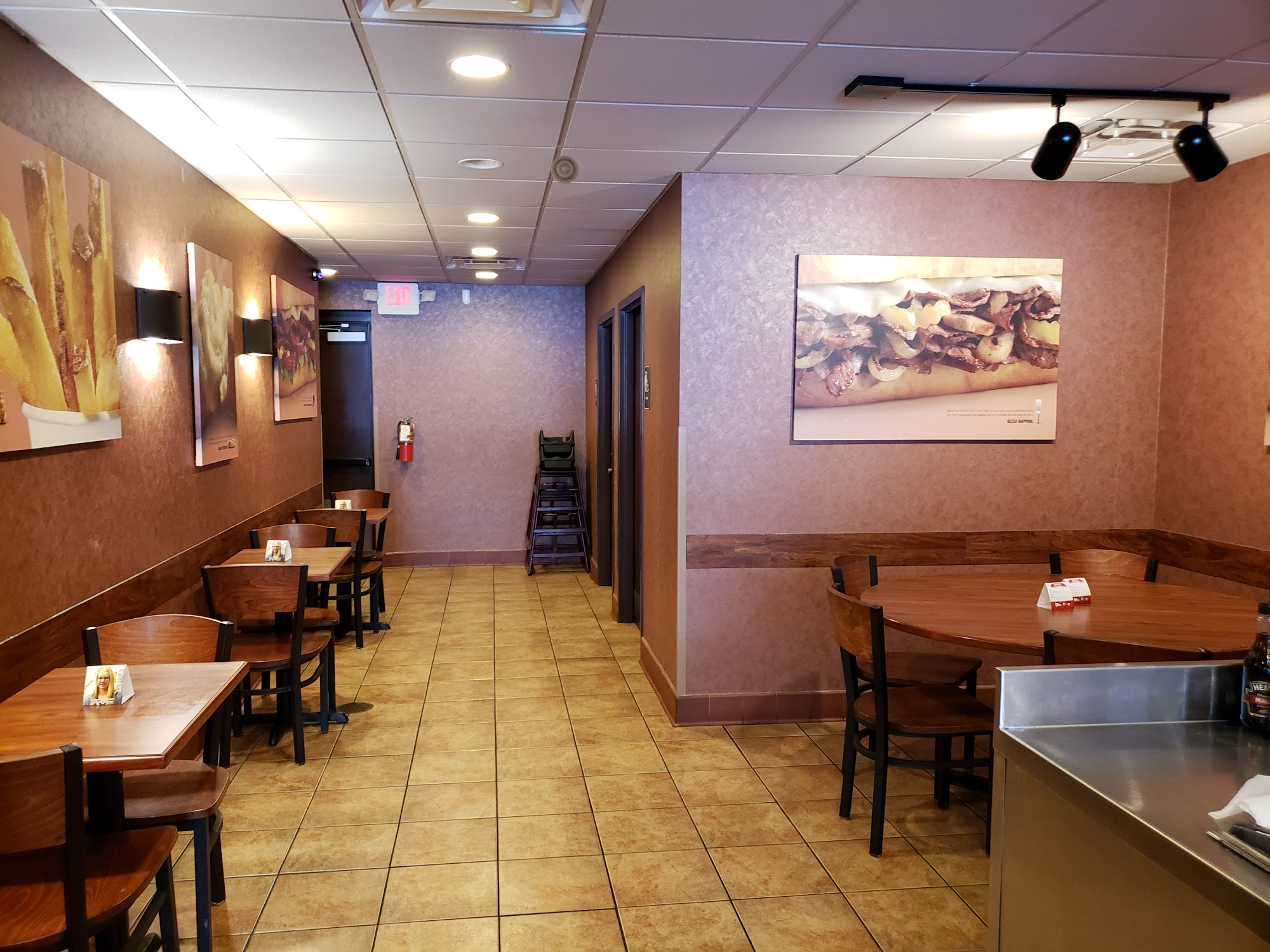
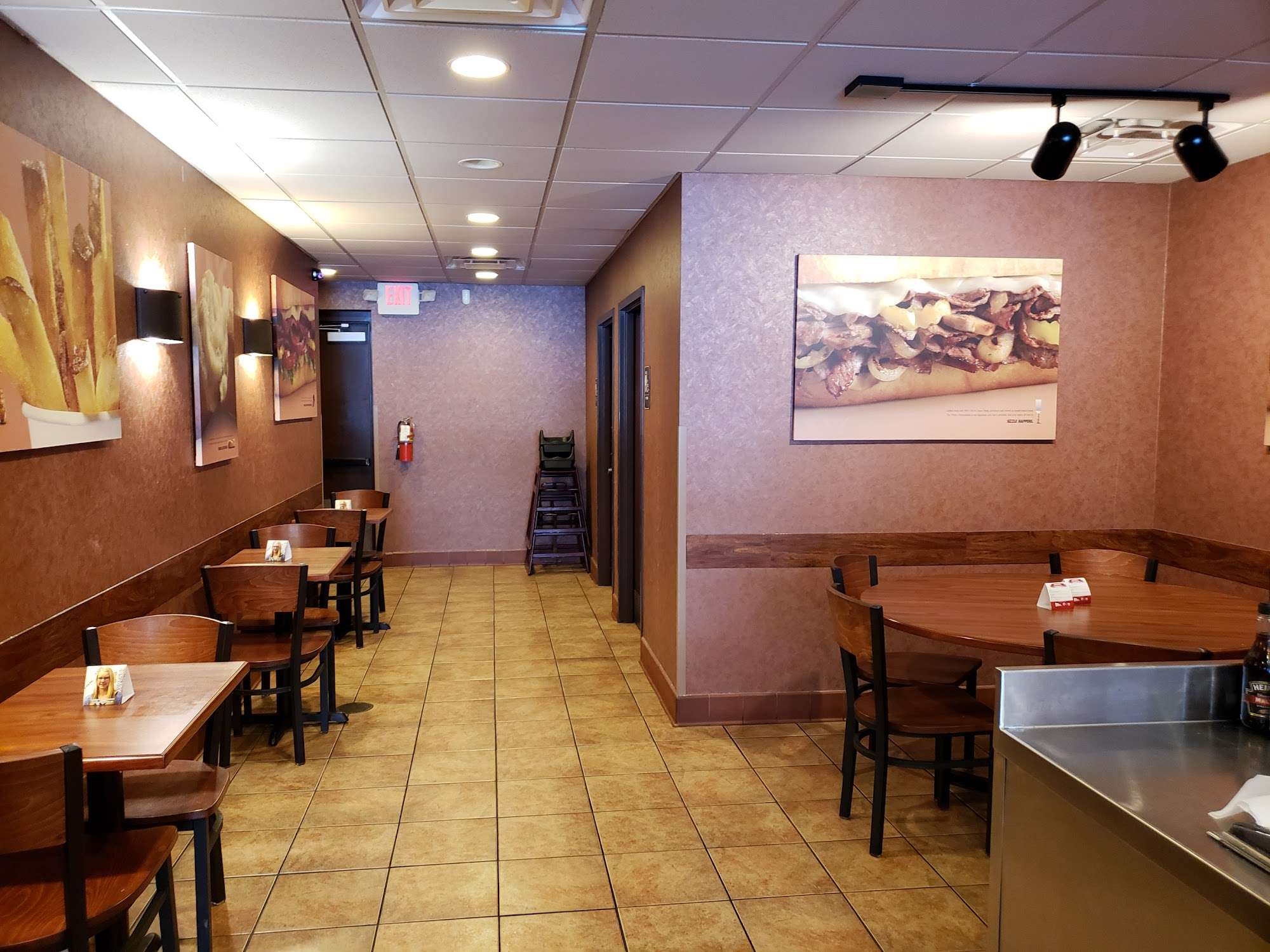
- smoke detector [551,155,579,184]
